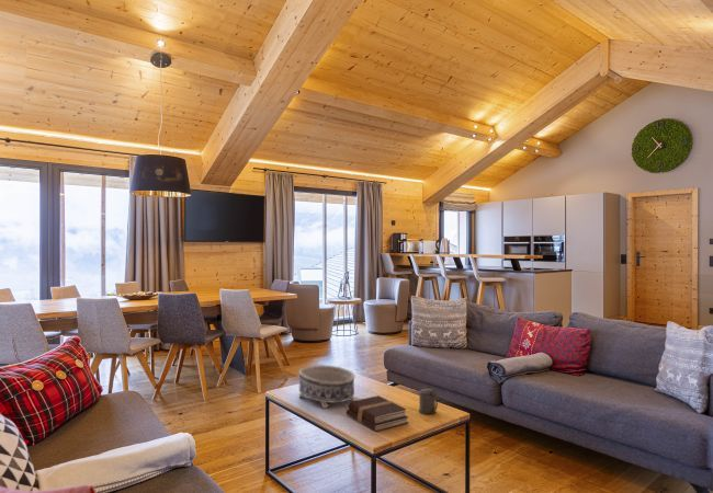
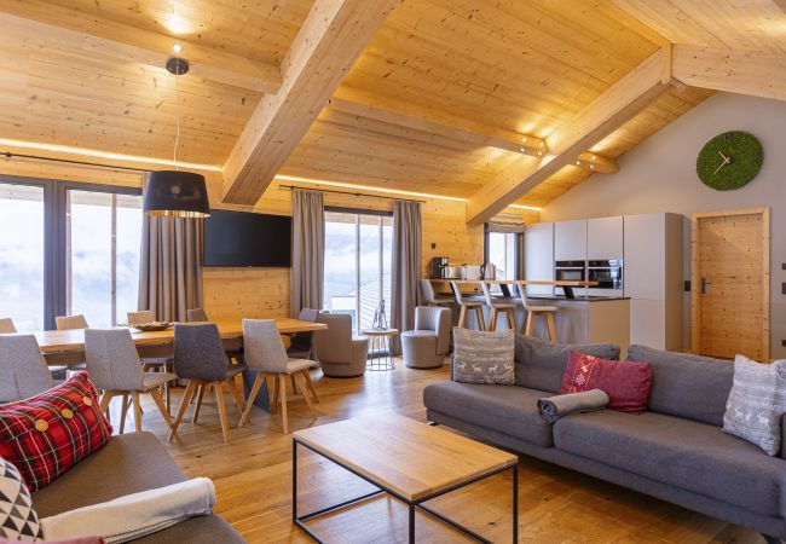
- beer stein [418,388,439,415]
- decorative bowl [297,364,356,410]
- book [346,394,410,433]
